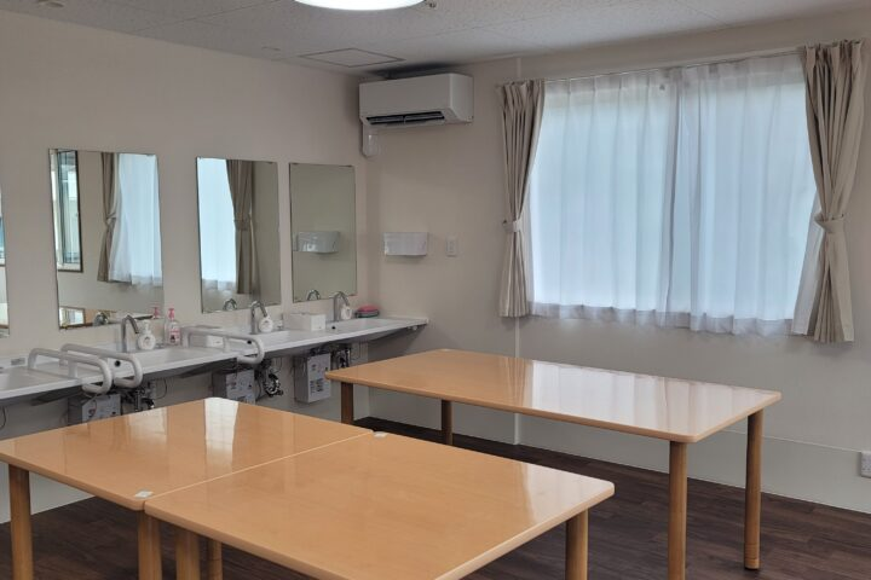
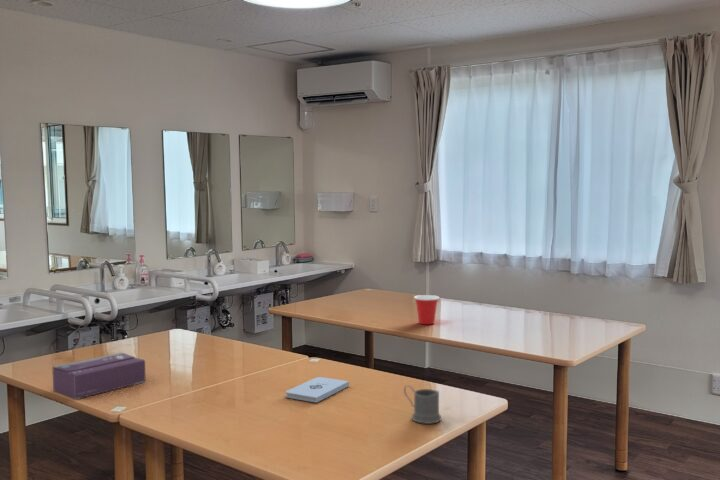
+ notepad [285,376,350,404]
+ mug [403,384,442,425]
+ cup [413,294,440,325]
+ tissue box [52,351,146,400]
